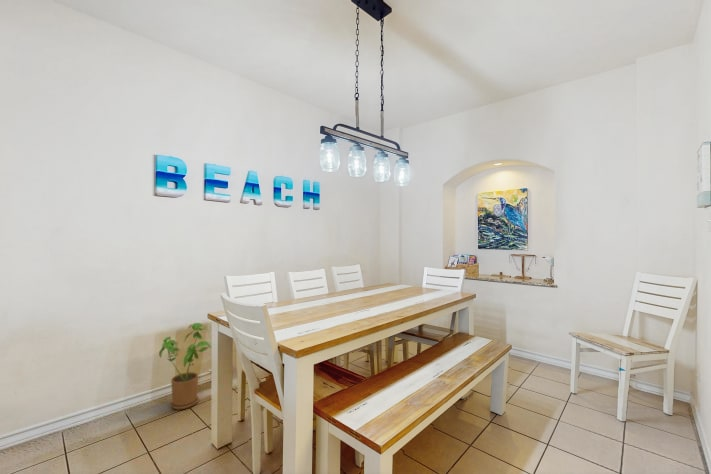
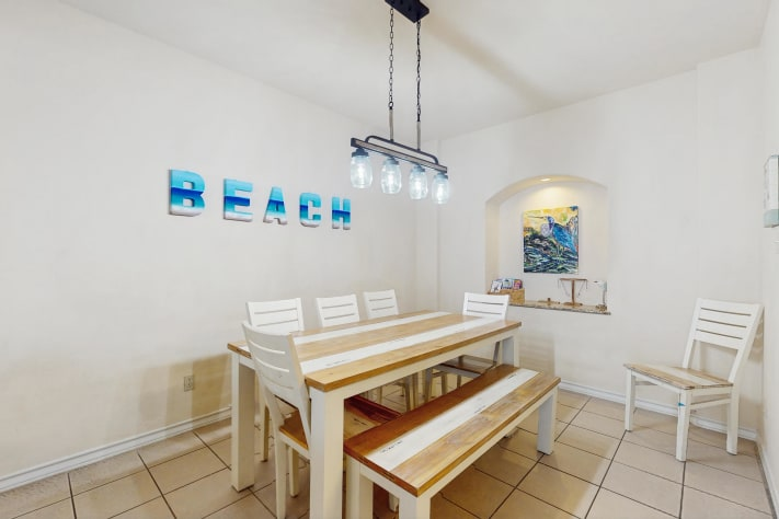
- house plant [158,322,212,410]
